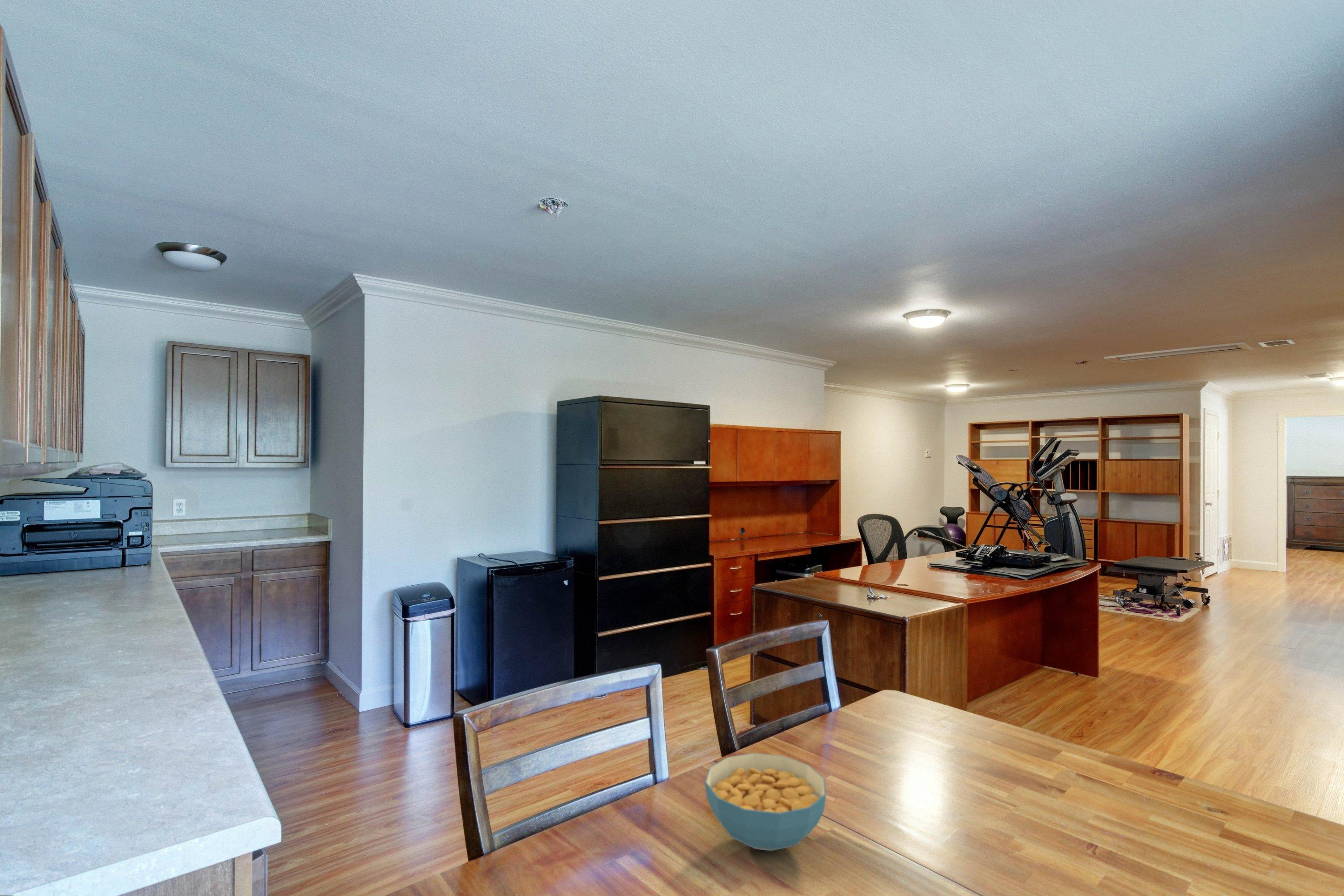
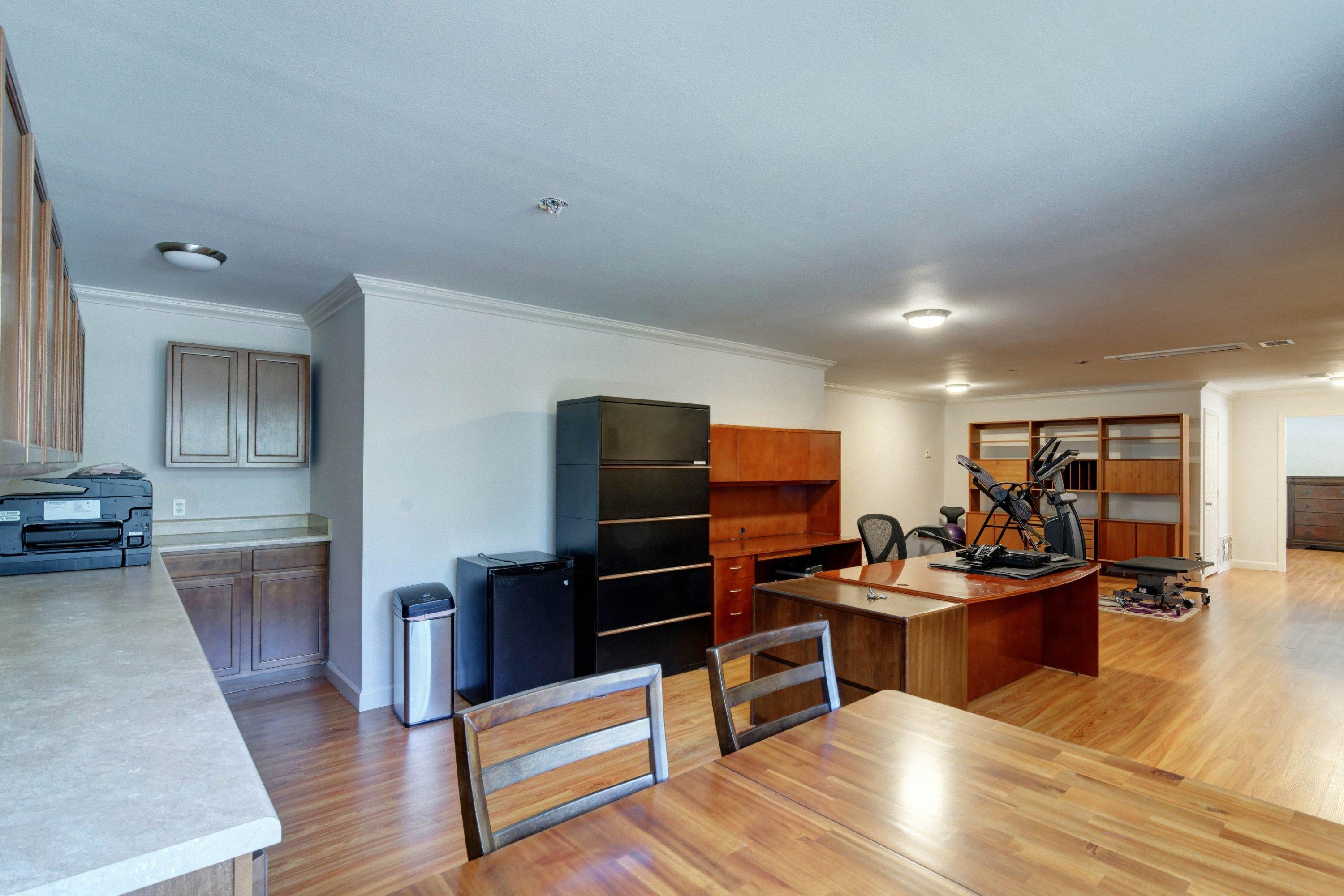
- cereal bowl [704,752,827,851]
